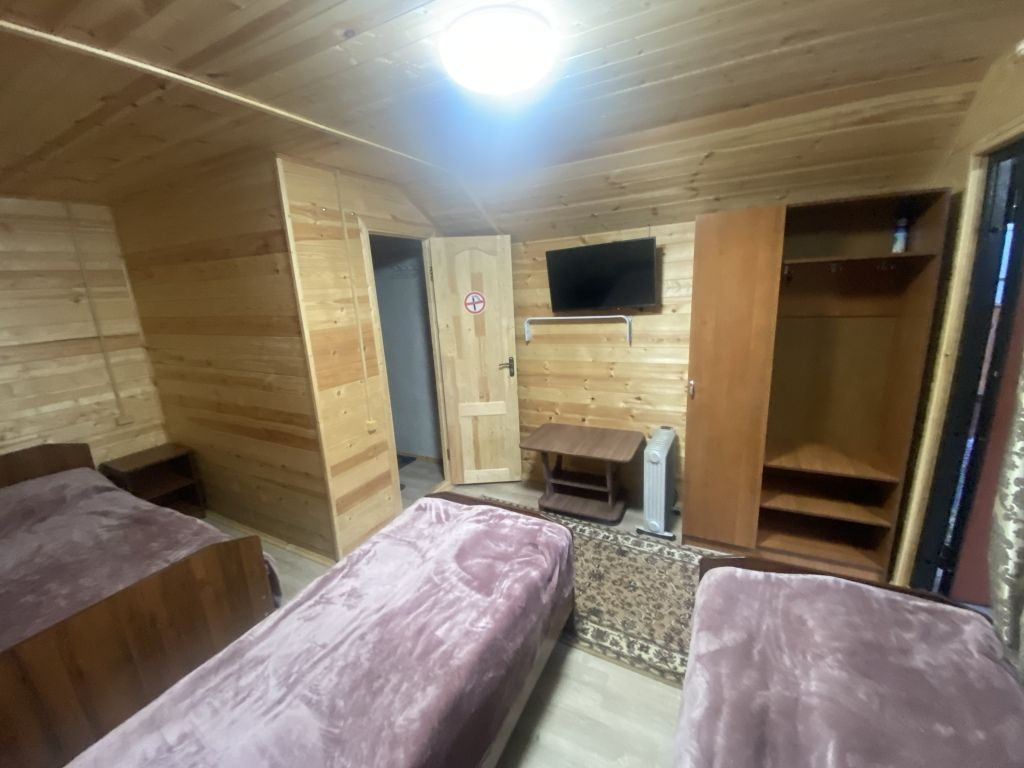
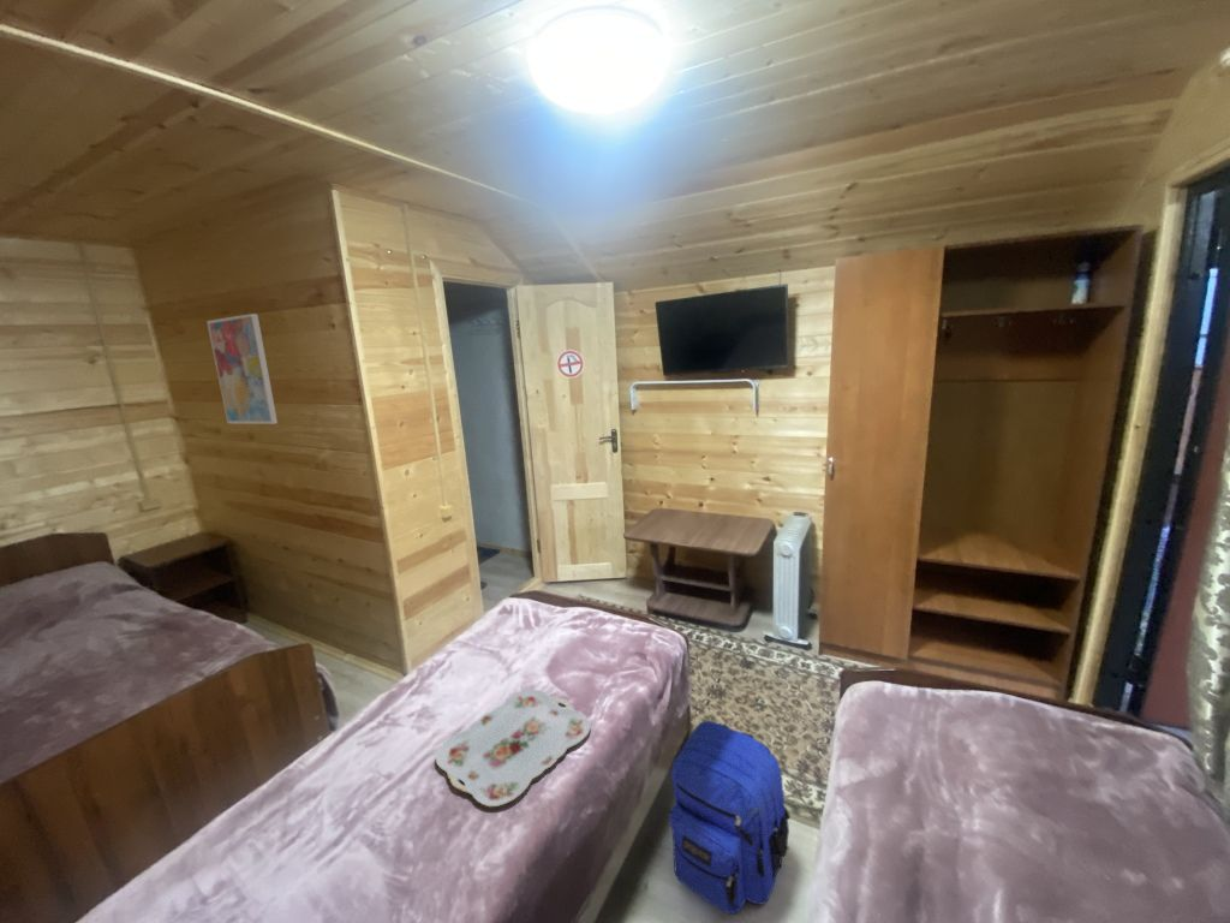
+ wall art [205,312,279,425]
+ serving tray [435,689,592,808]
+ backpack [668,720,792,916]
